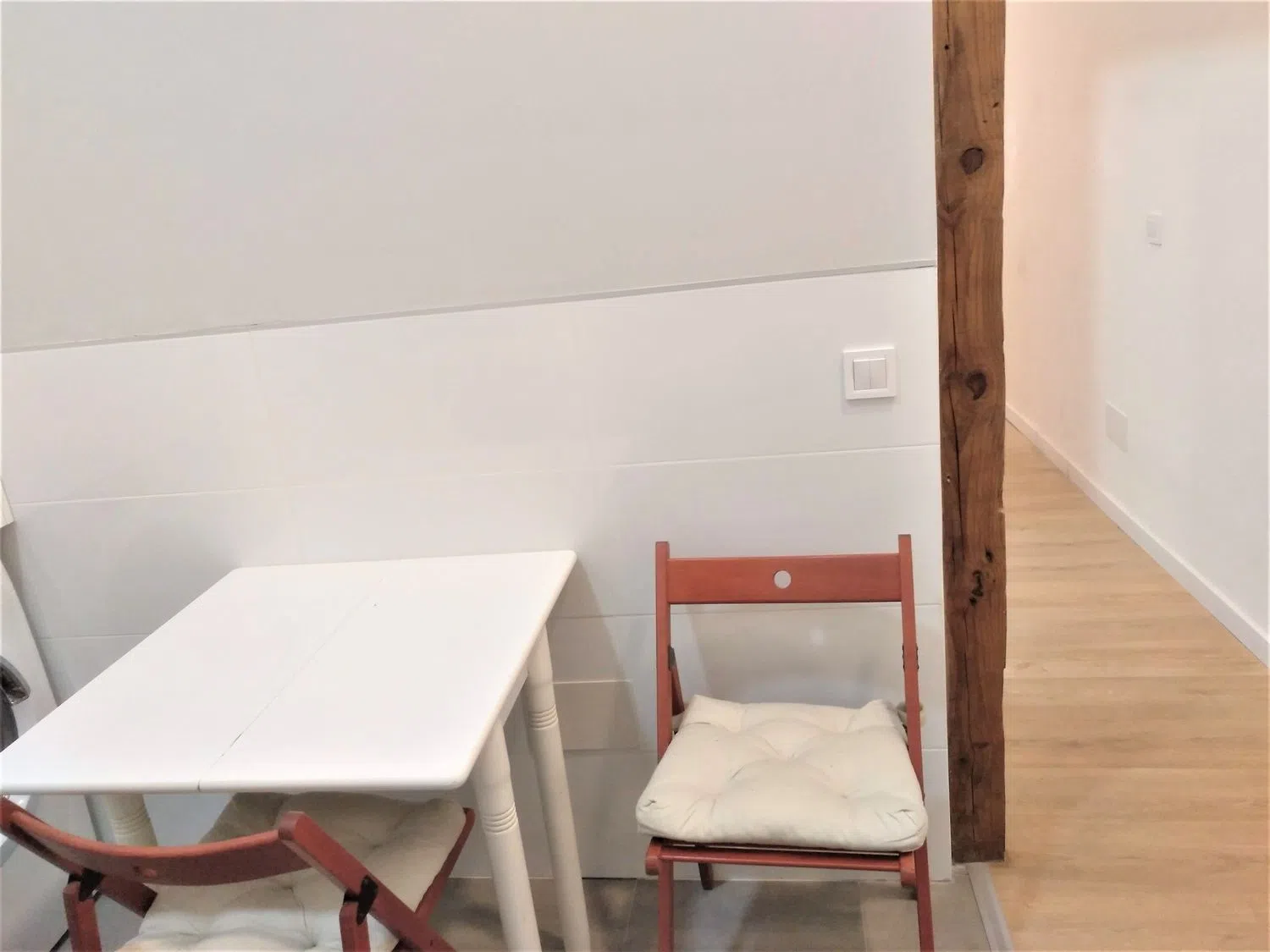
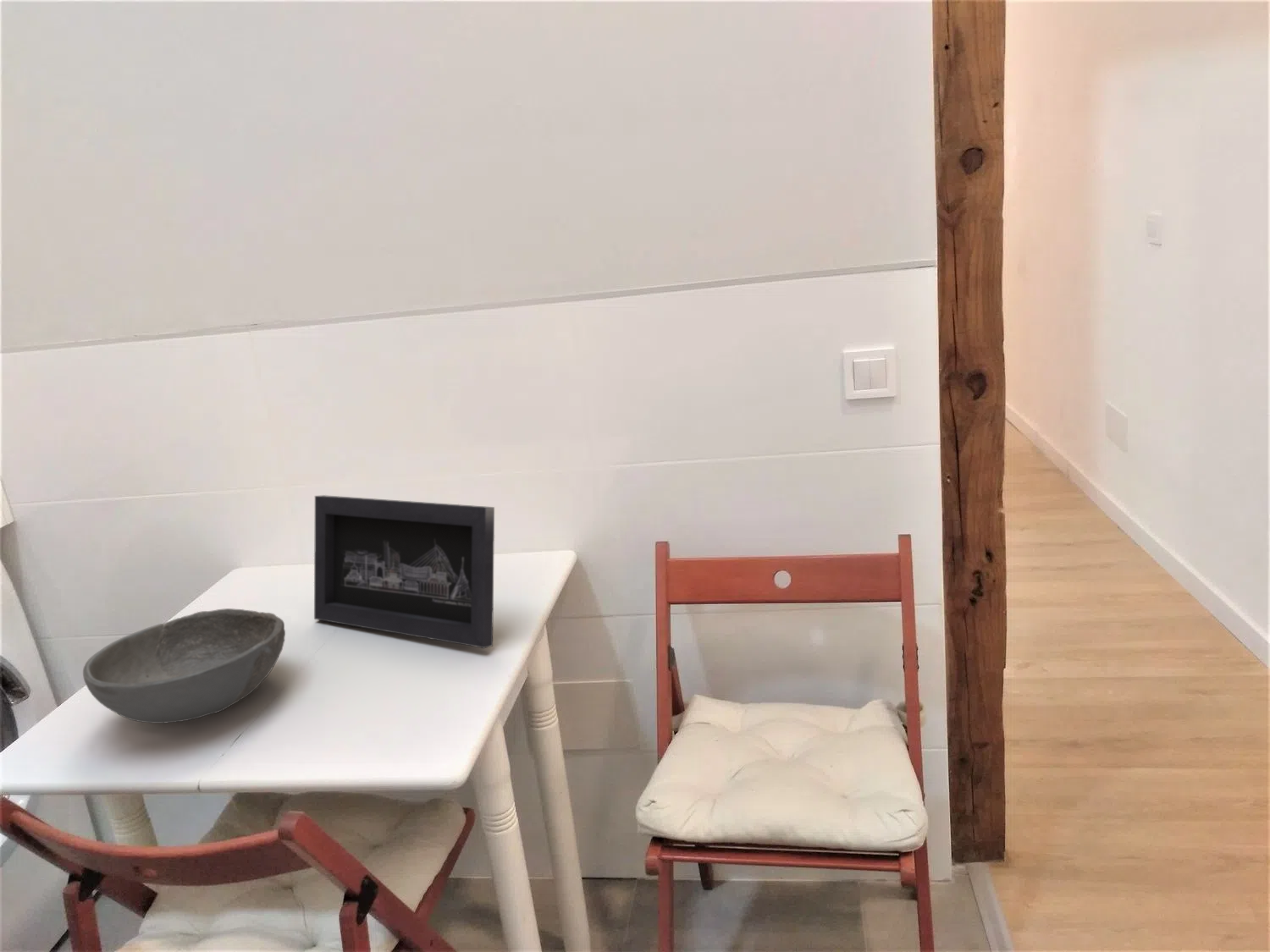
+ bowl [82,608,286,724]
+ picture frame [313,494,495,649]
